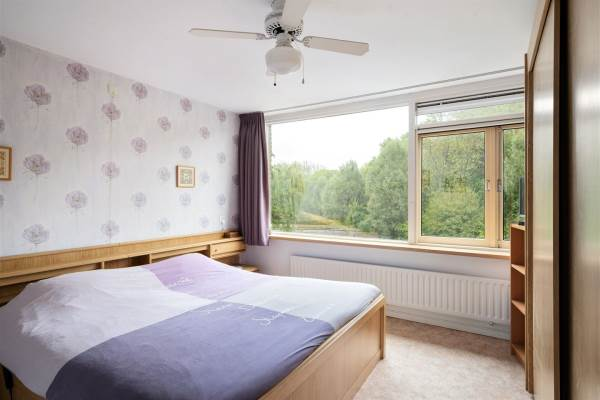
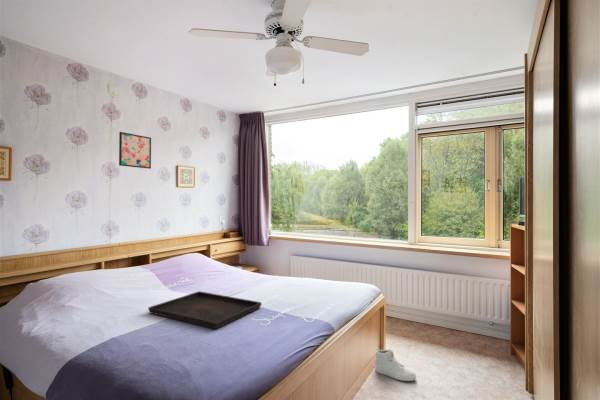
+ wall art [118,131,152,170]
+ sneaker [374,349,417,382]
+ serving tray [147,290,263,330]
